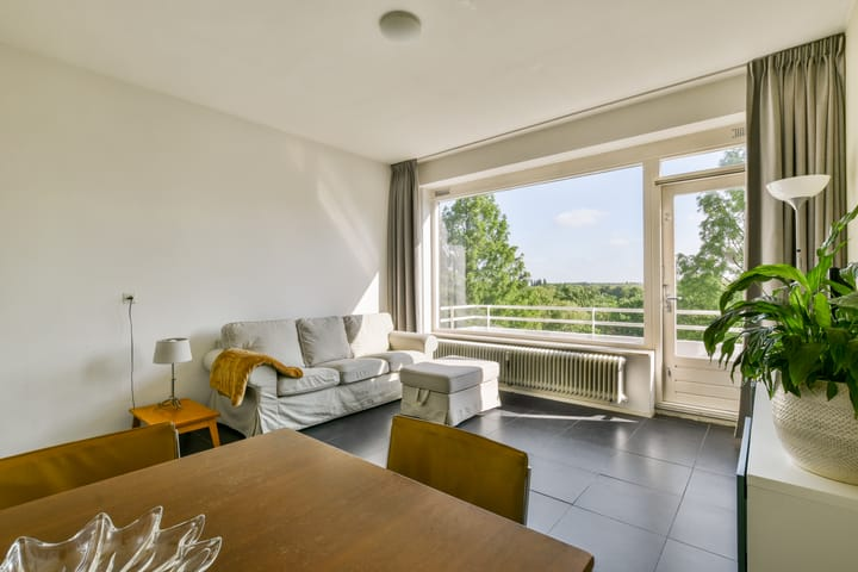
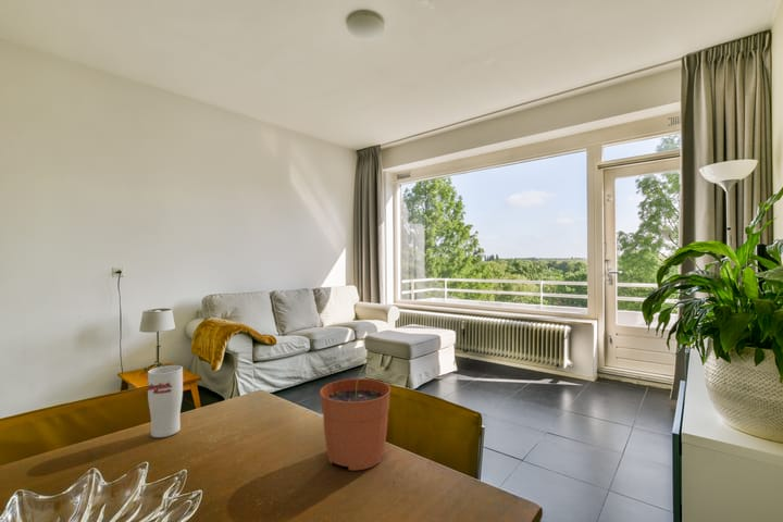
+ plant pot [319,355,391,471]
+ cup [147,364,184,438]
